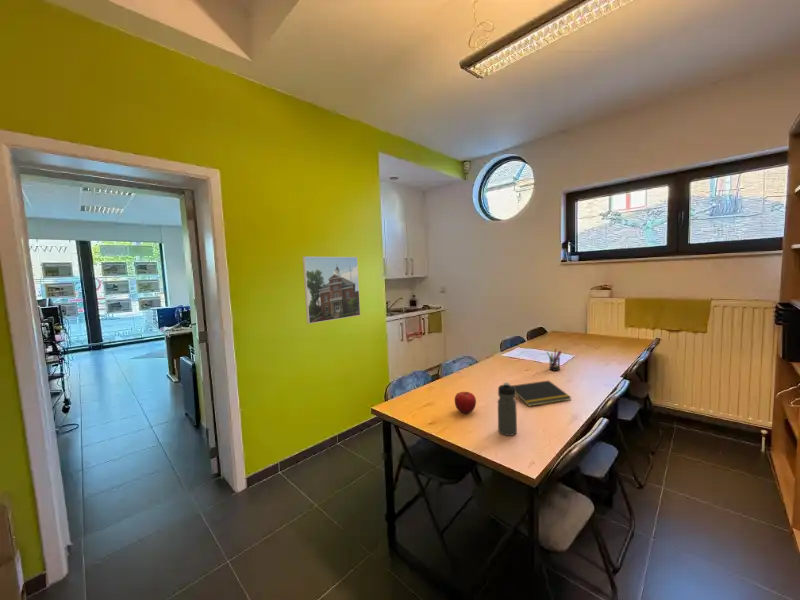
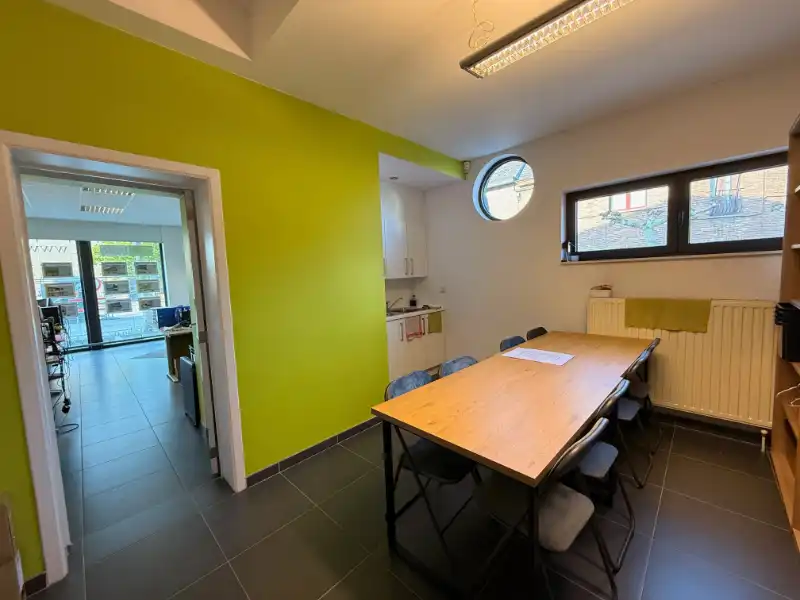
- fruit [454,391,477,415]
- water bottle [497,382,518,437]
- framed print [302,256,361,324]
- pen holder [545,348,563,372]
- notepad [511,380,572,407]
